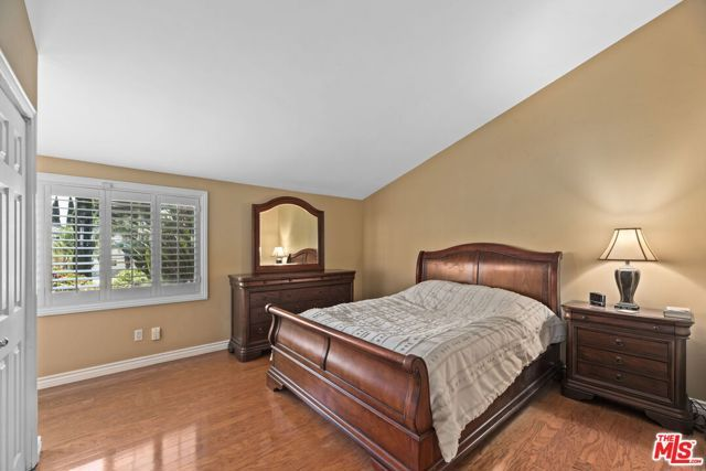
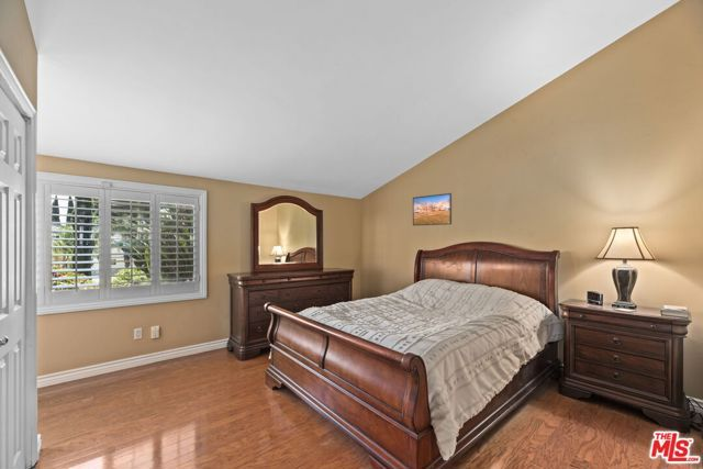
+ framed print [412,192,453,226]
